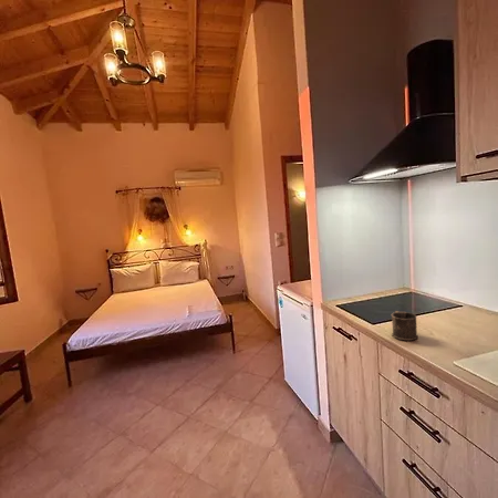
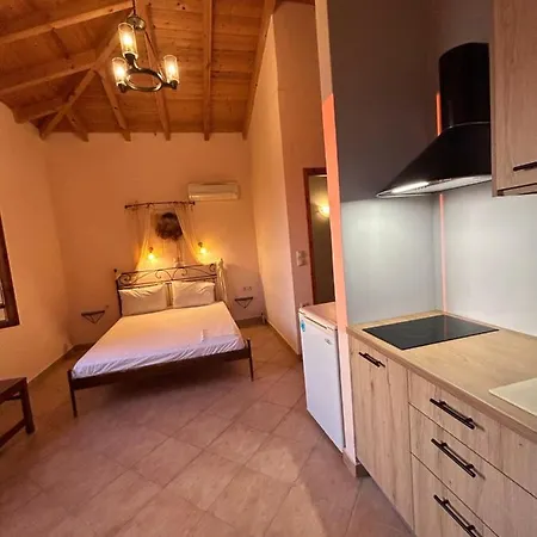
- mug [391,310,418,342]
